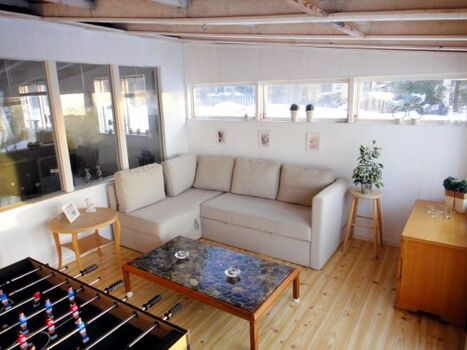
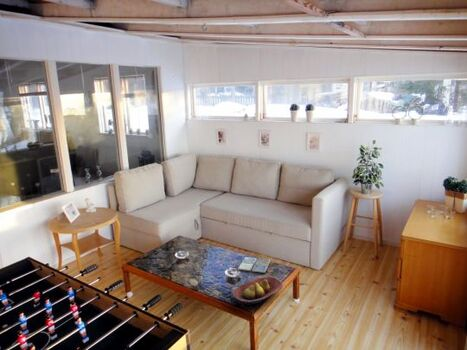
+ drink coaster [237,256,271,274]
+ fruit bowl [232,276,283,306]
